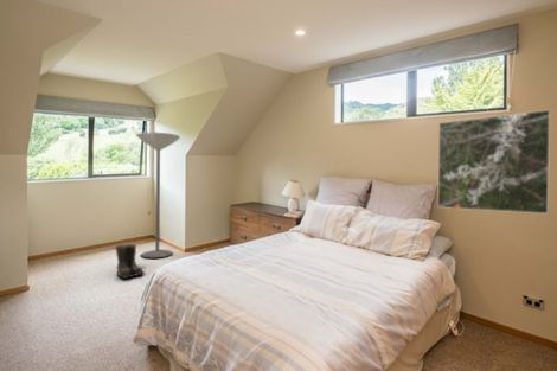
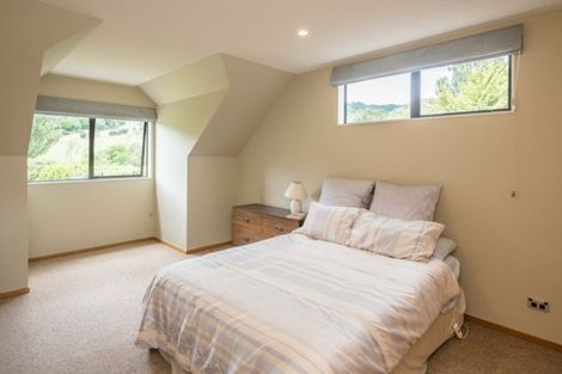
- floor lamp [134,132,181,258]
- boots [114,243,145,280]
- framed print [436,109,551,215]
